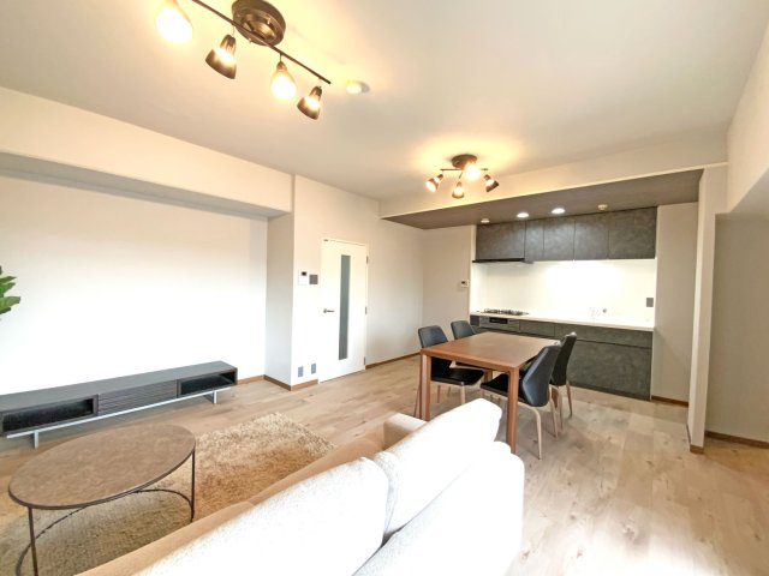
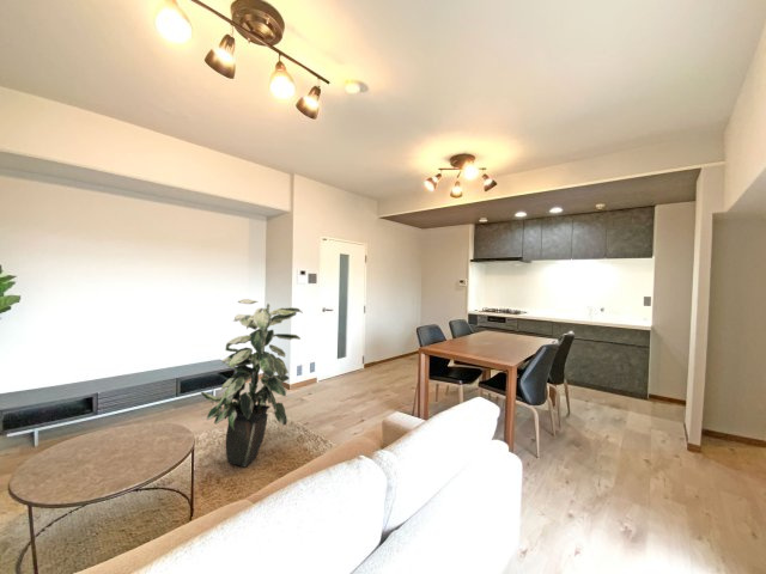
+ indoor plant [200,298,304,469]
